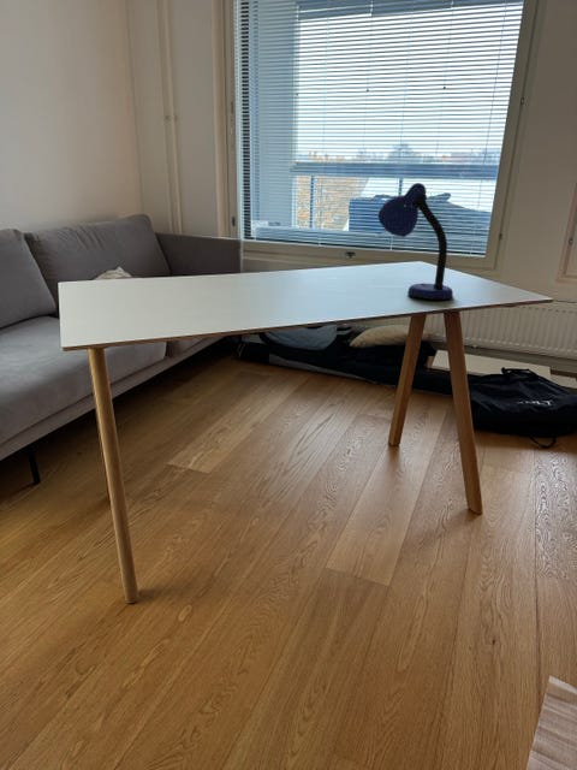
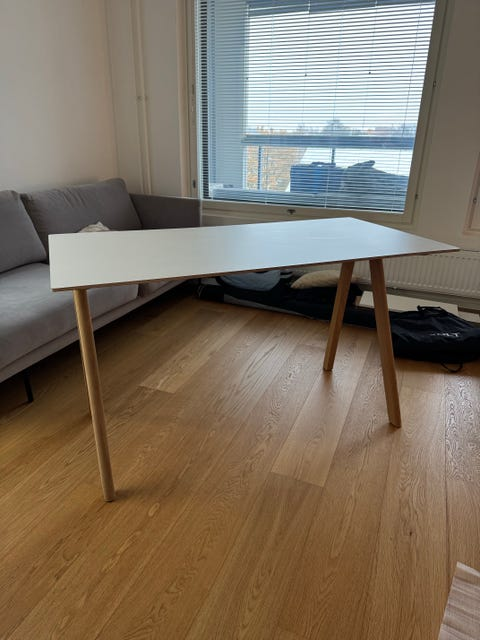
- desk lamp [376,182,454,301]
